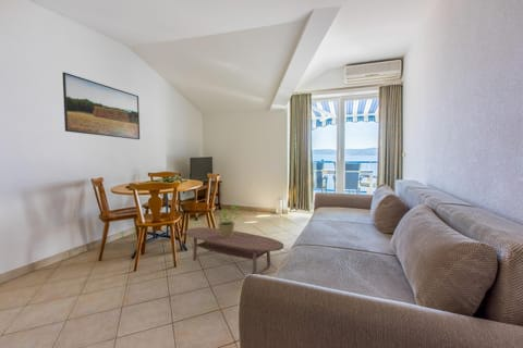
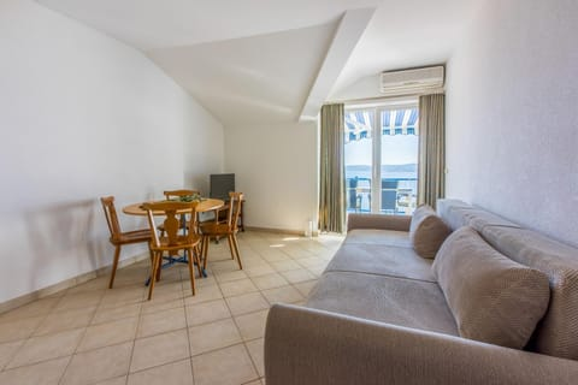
- coffee table [185,226,284,275]
- potted plant [215,204,241,237]
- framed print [61,71,141,140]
